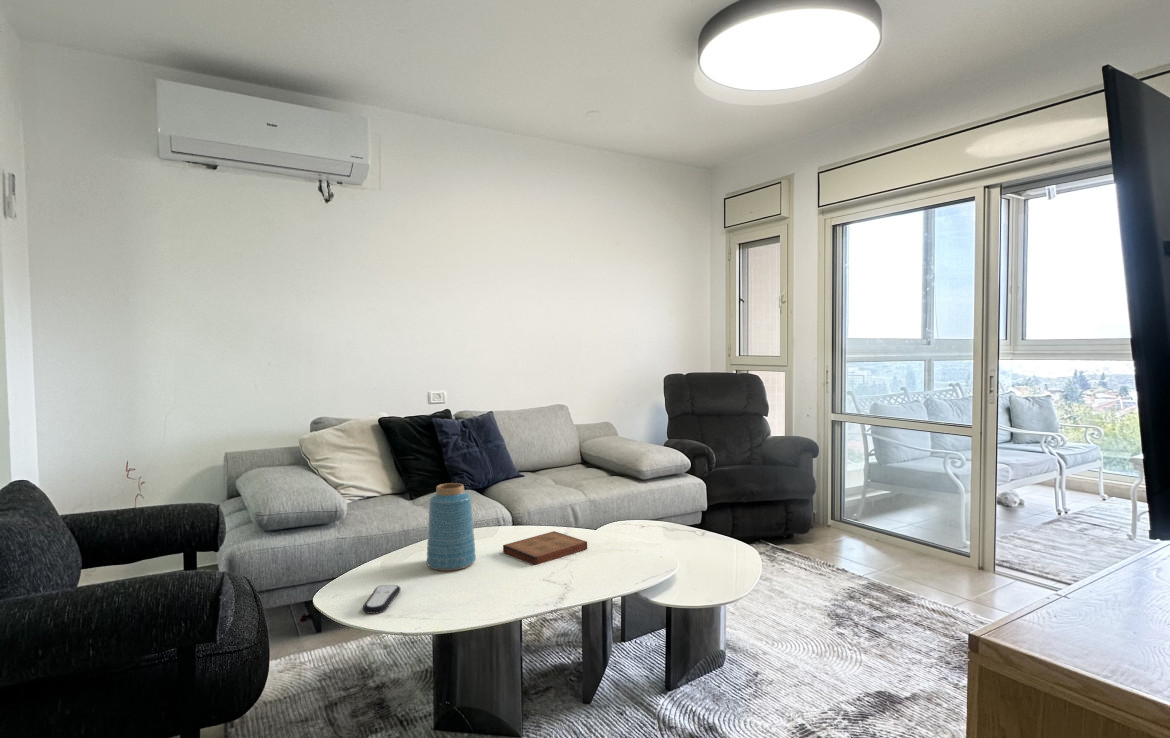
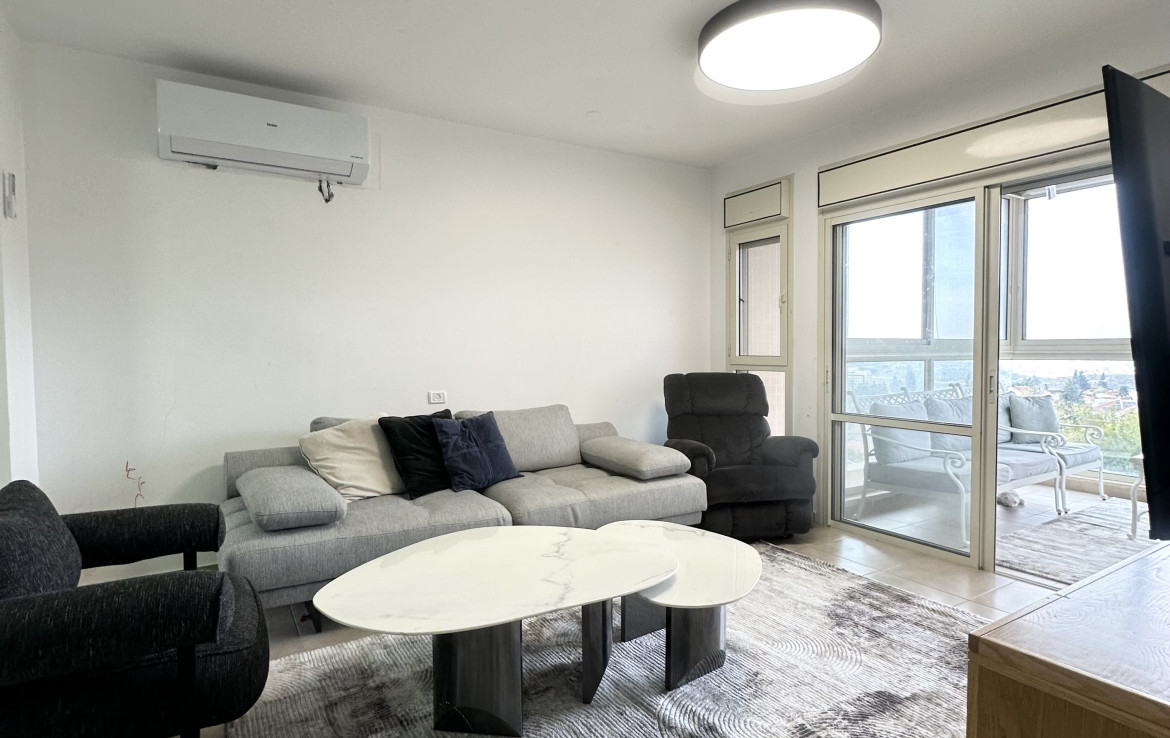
- vase [426,482,477,572]
- book [502,530,588,566]
- remote control [362,584,402,615]
